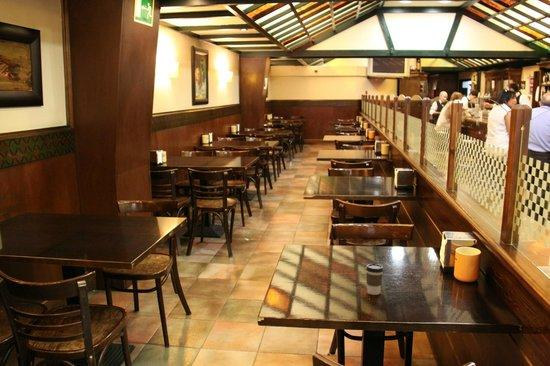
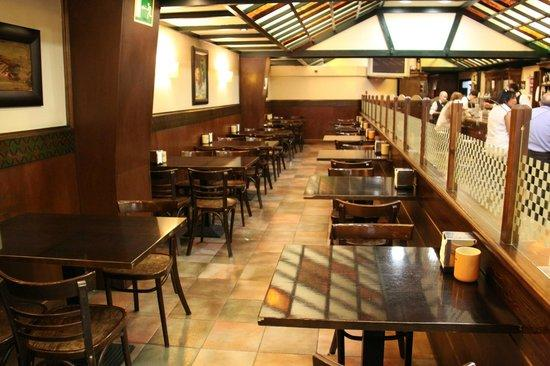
- coffee cup [365,263,384,296]
